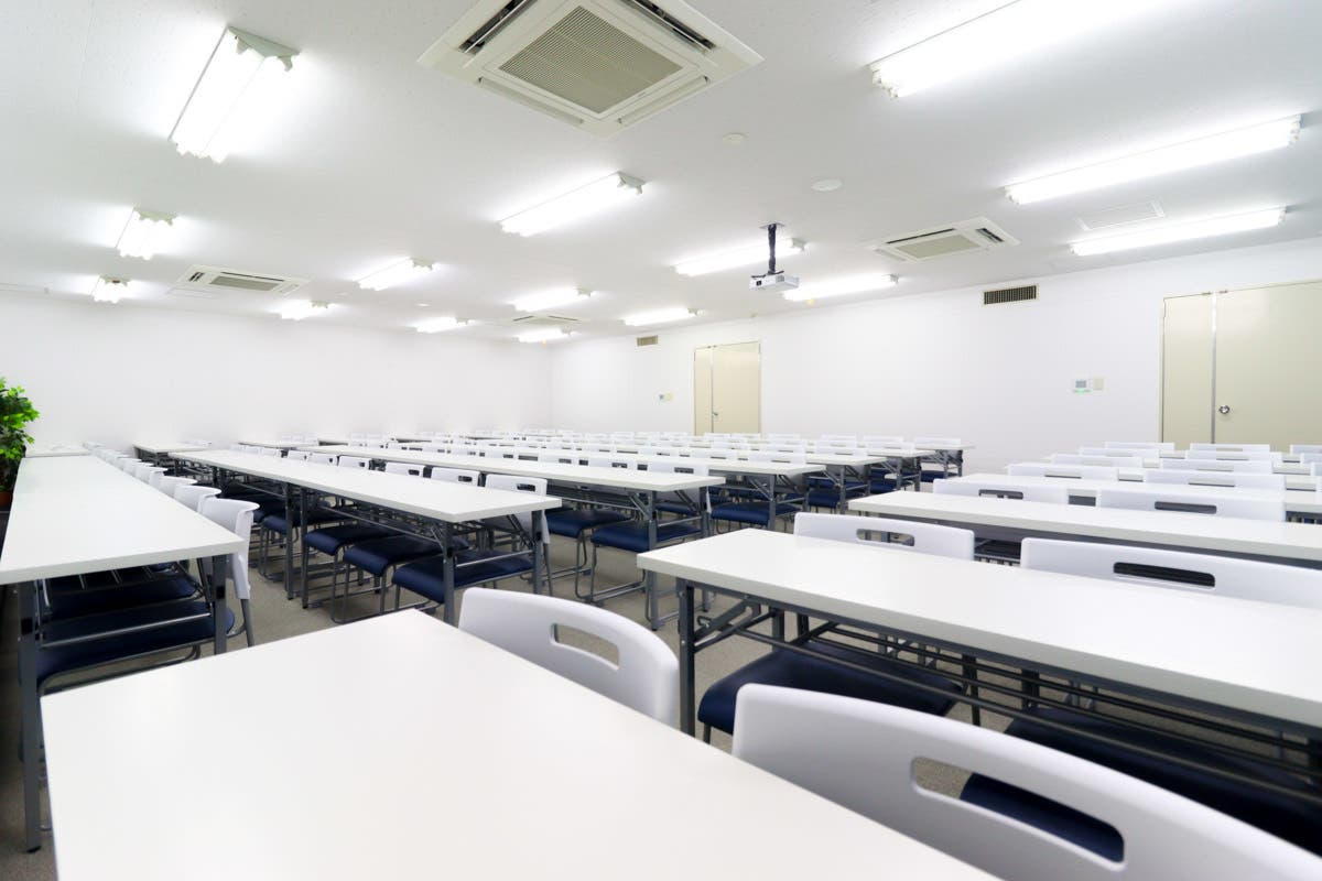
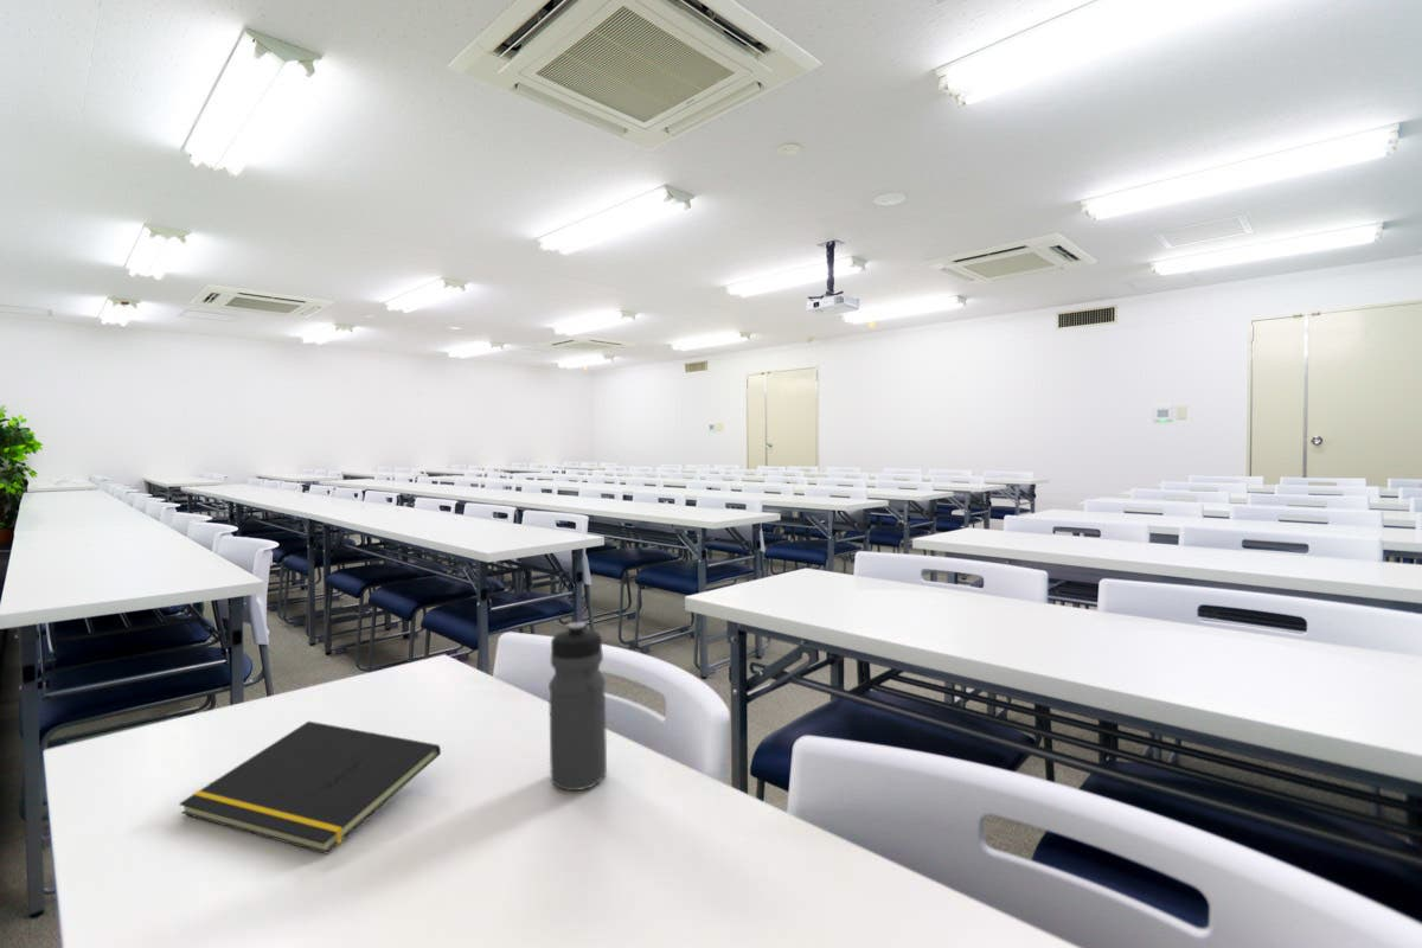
+ notepad [178,720,442,854]
+ water bottle [547,621,608,792]
